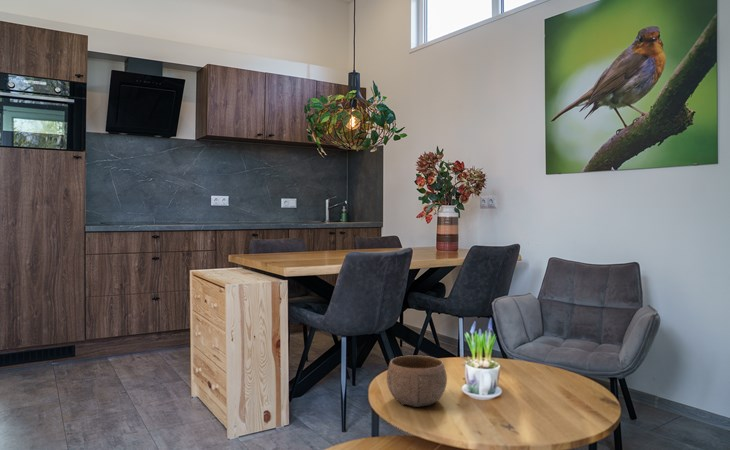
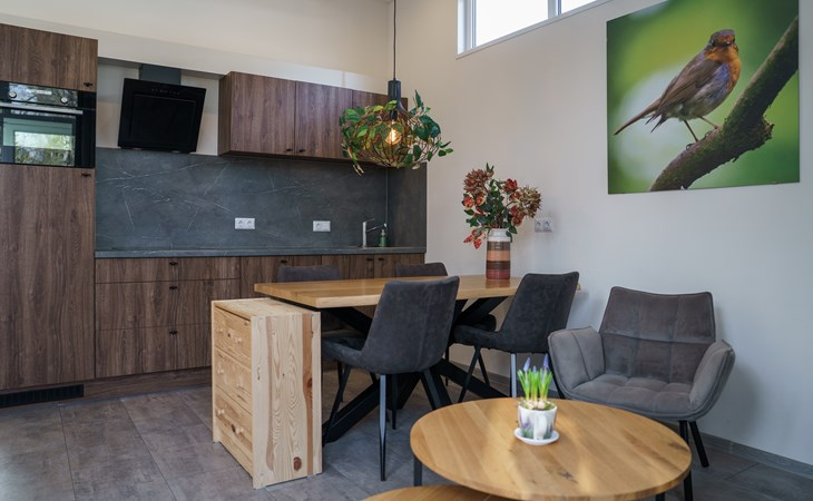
- bowl [386,355,448,408]
